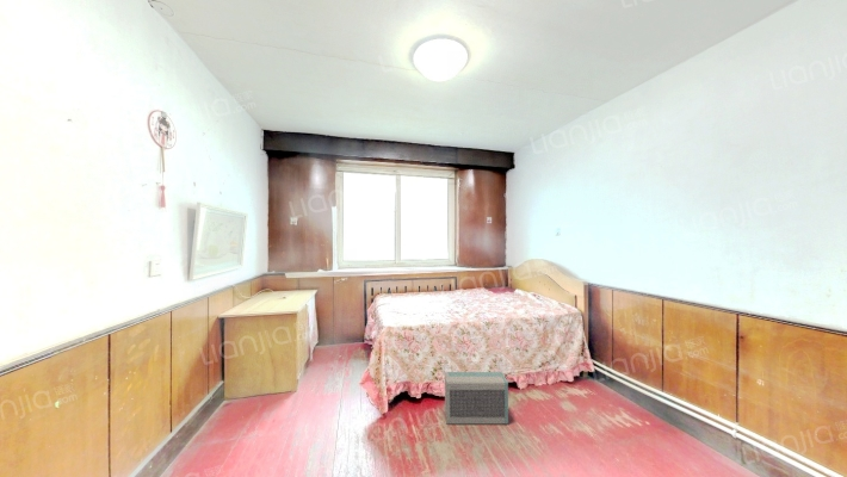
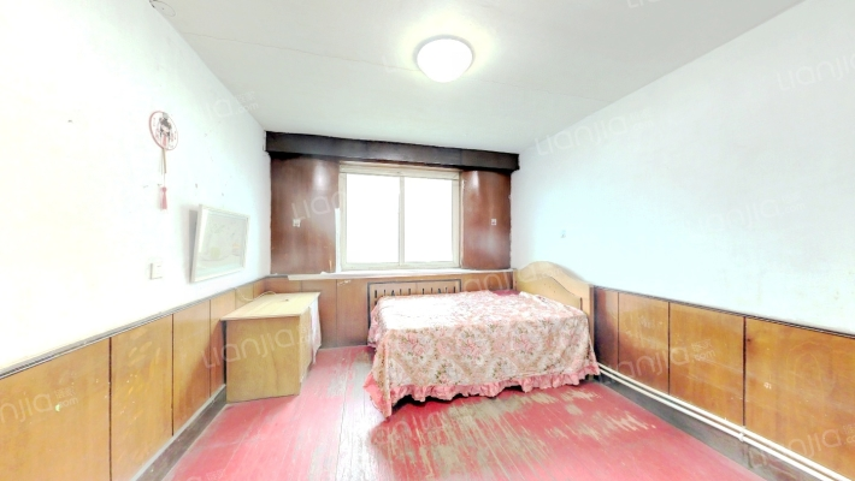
- air purifier [444,371,509,425]
